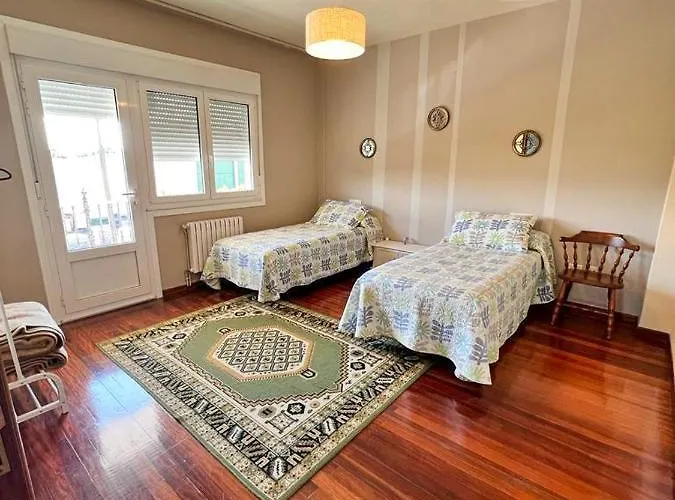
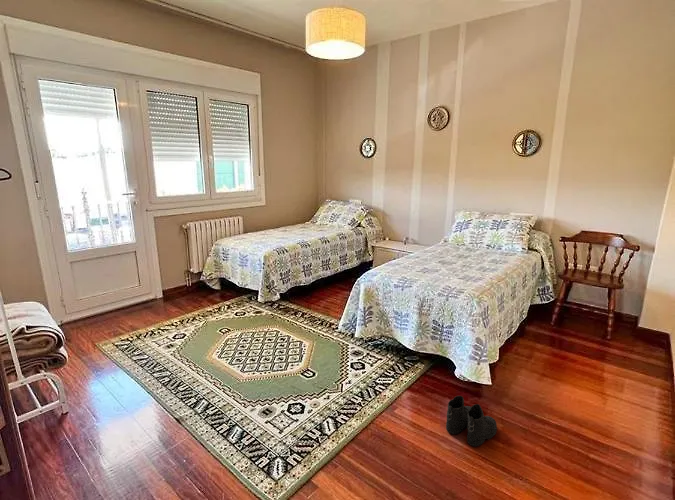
+ boots [445,395,498,447]
